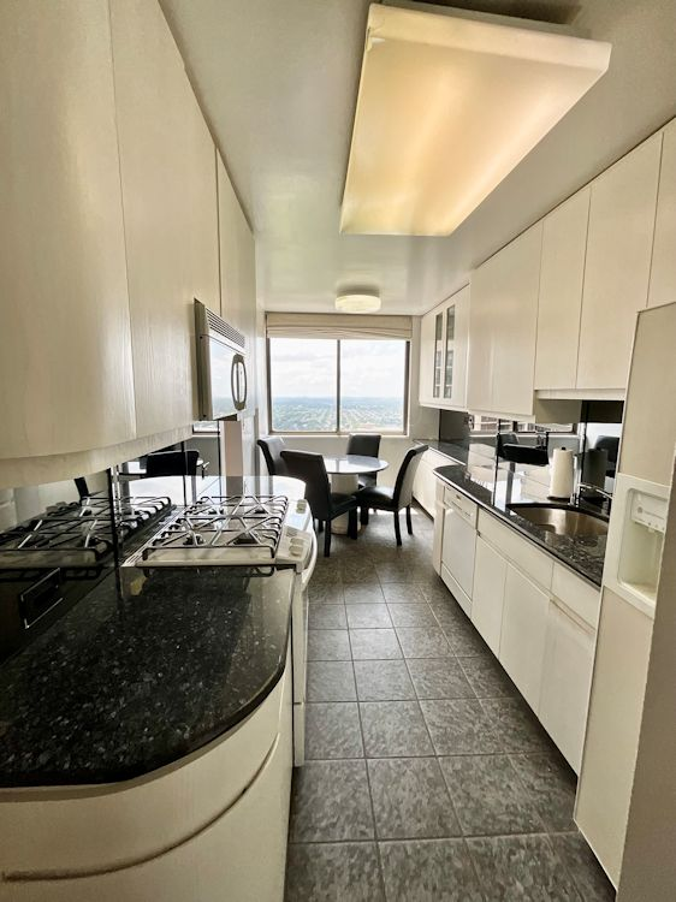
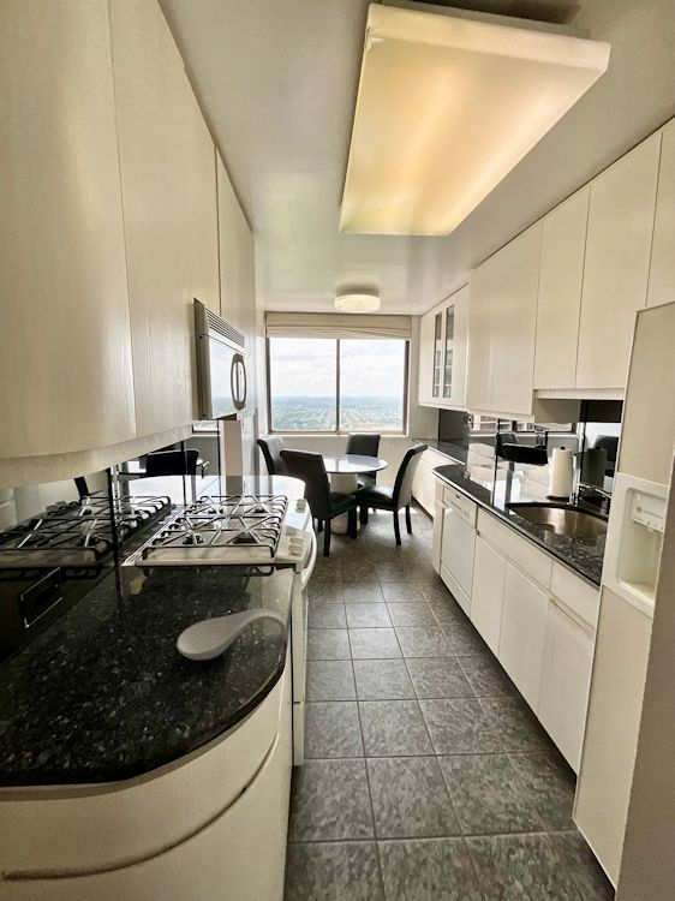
+ spoon rest [175,608,289,661]
